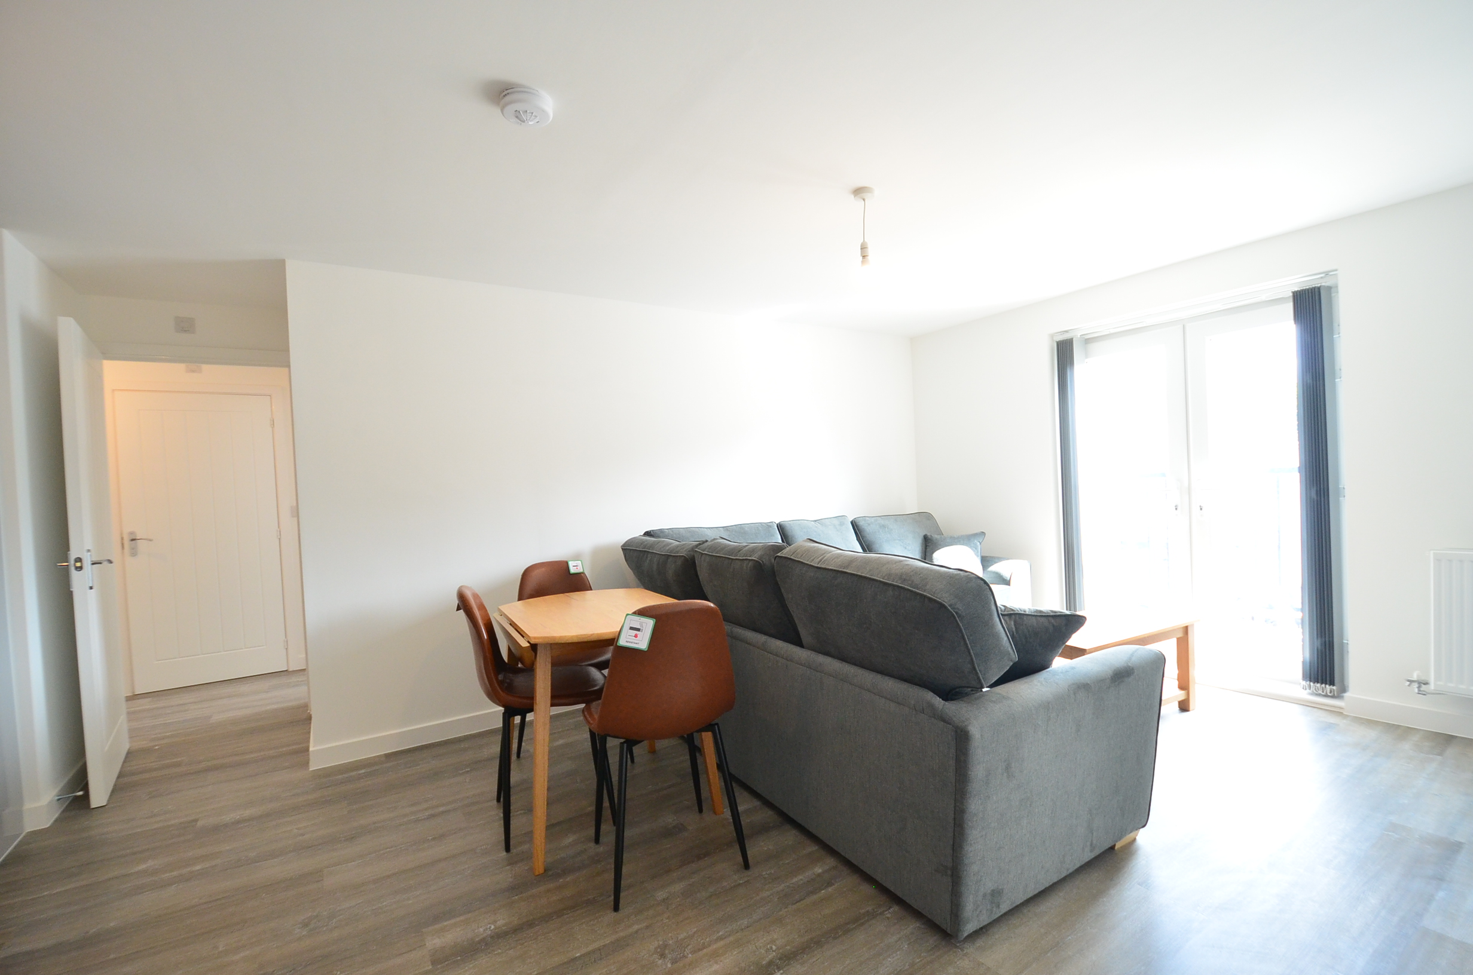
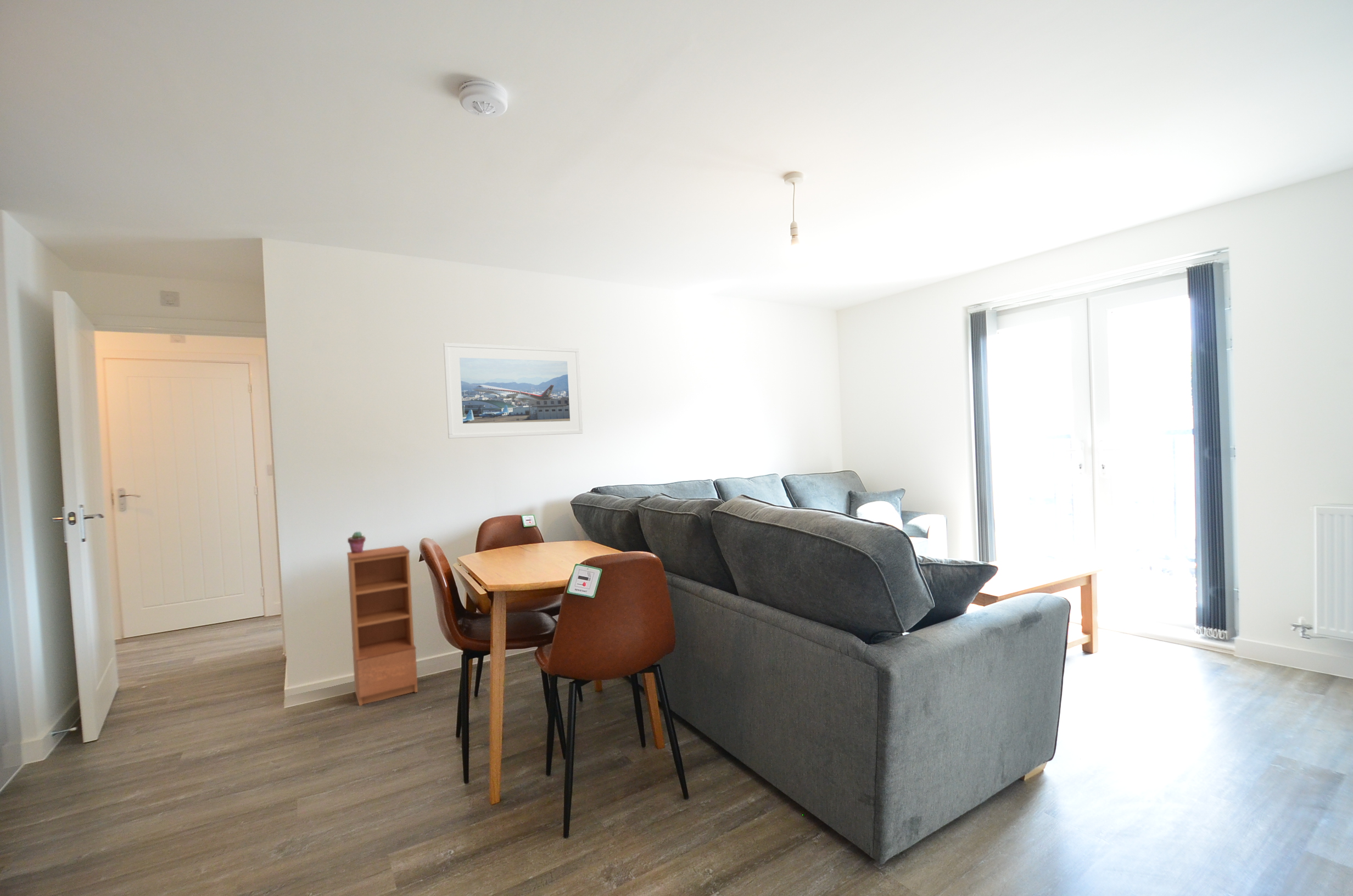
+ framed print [443,342,583,439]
+ potted succulent [347,531,366,553]
+ bookcase [346,545,418,707]
